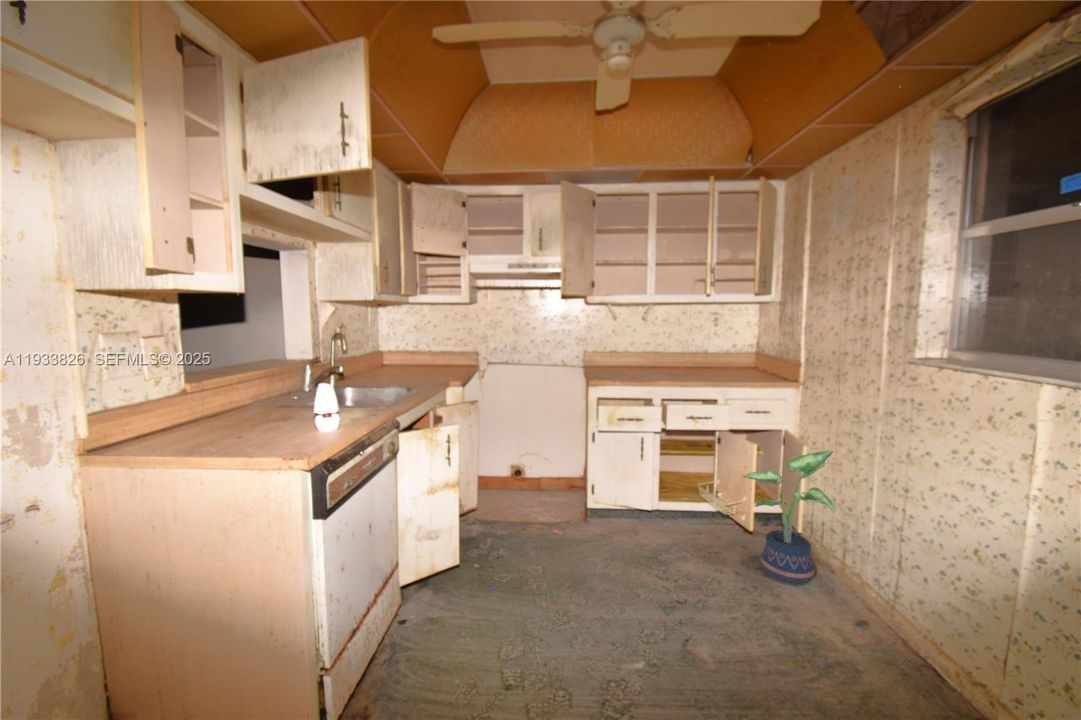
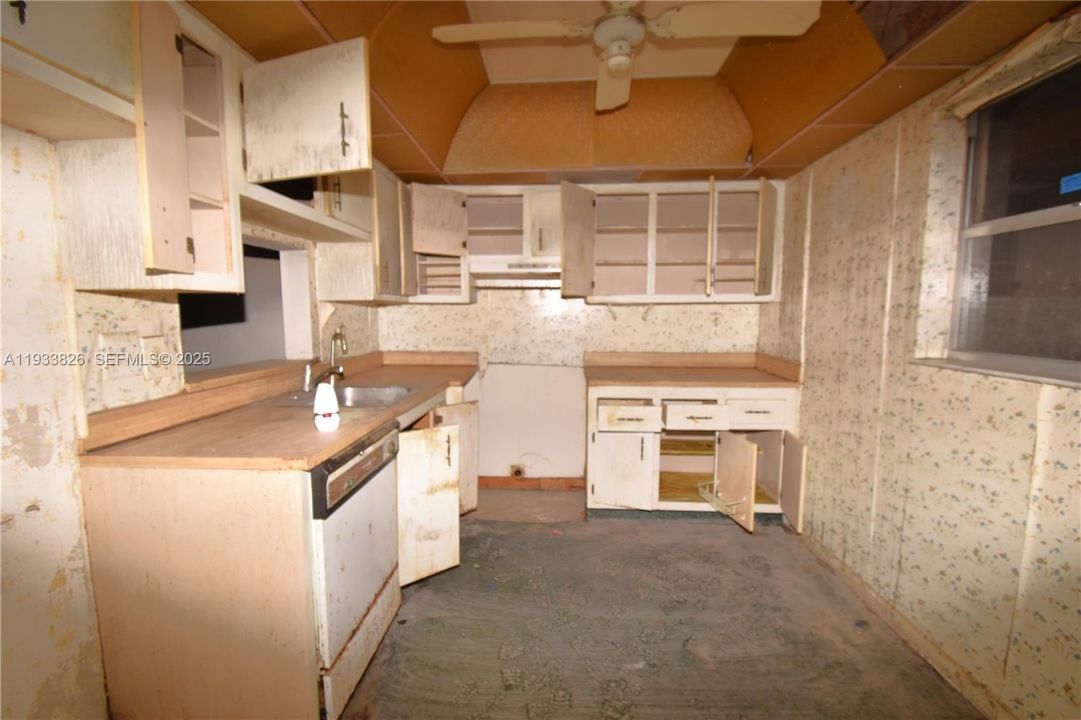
- potted plant [742,449,836,584]
